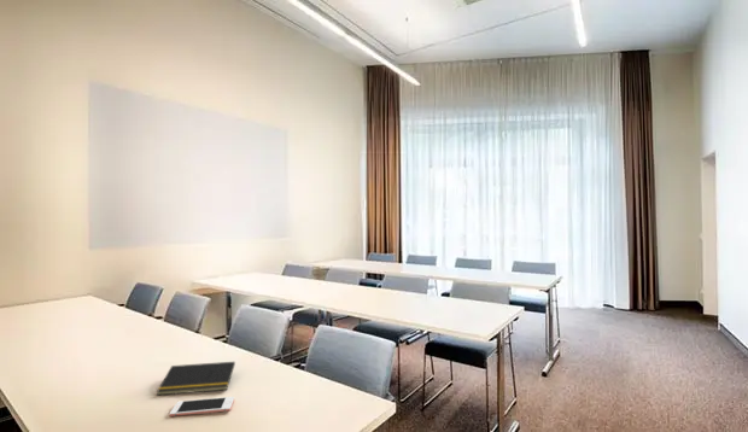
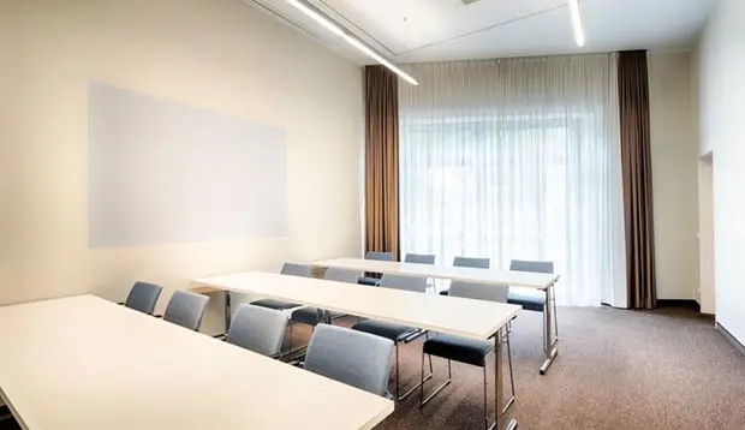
- notepad [156,361,236,397]
- cell phone [169,396,235,418]
